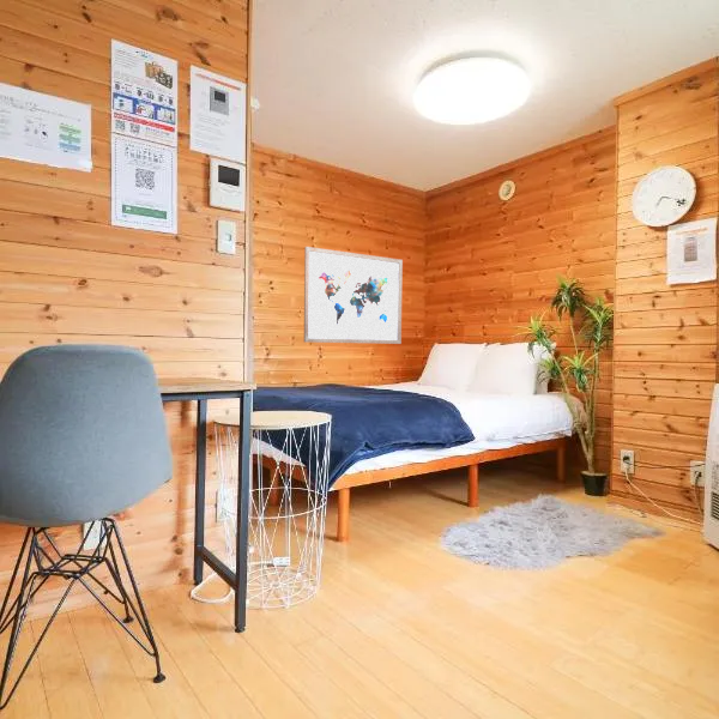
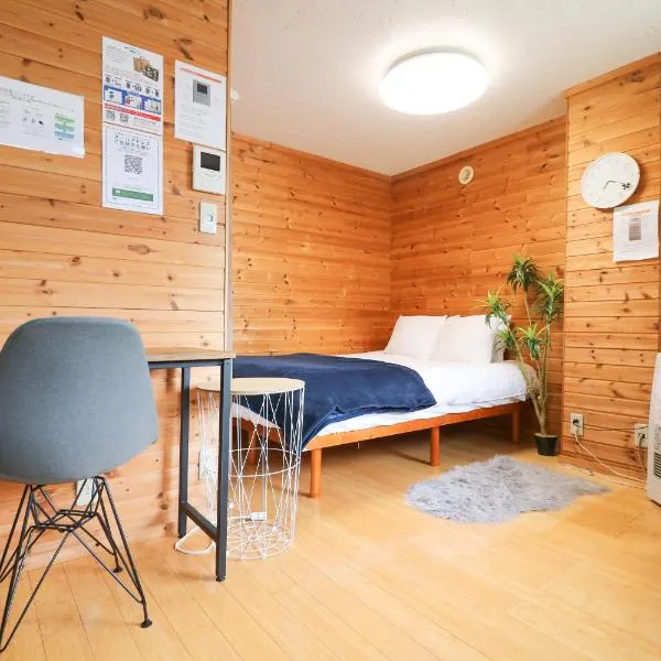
- wall art [303,246,404,345]
